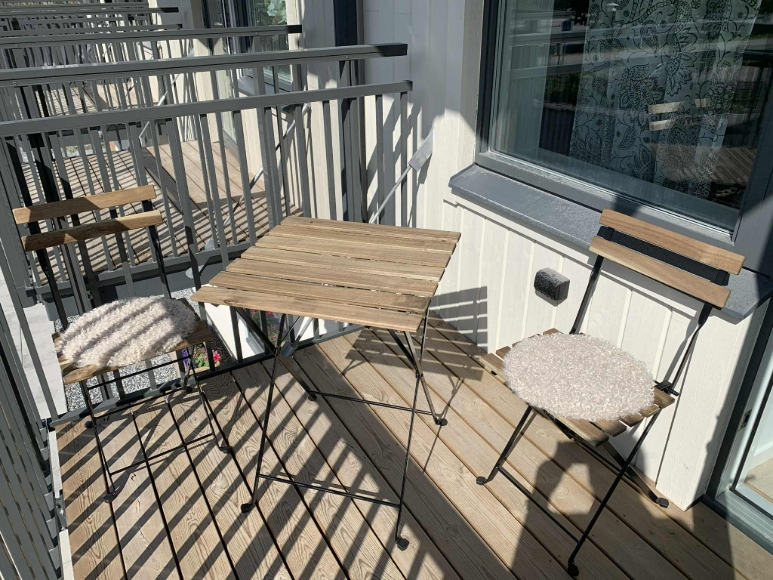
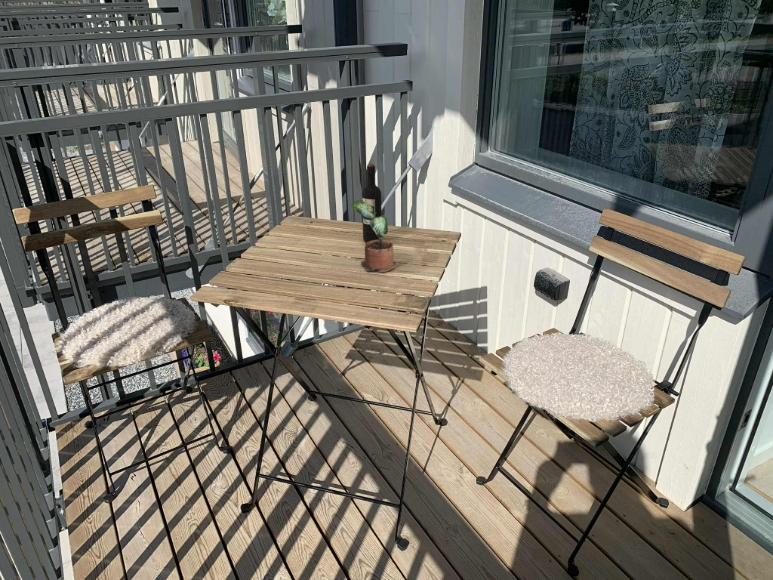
+ potted plant [351,199,397,273]
+ wine bottle [361,163,383,243]
